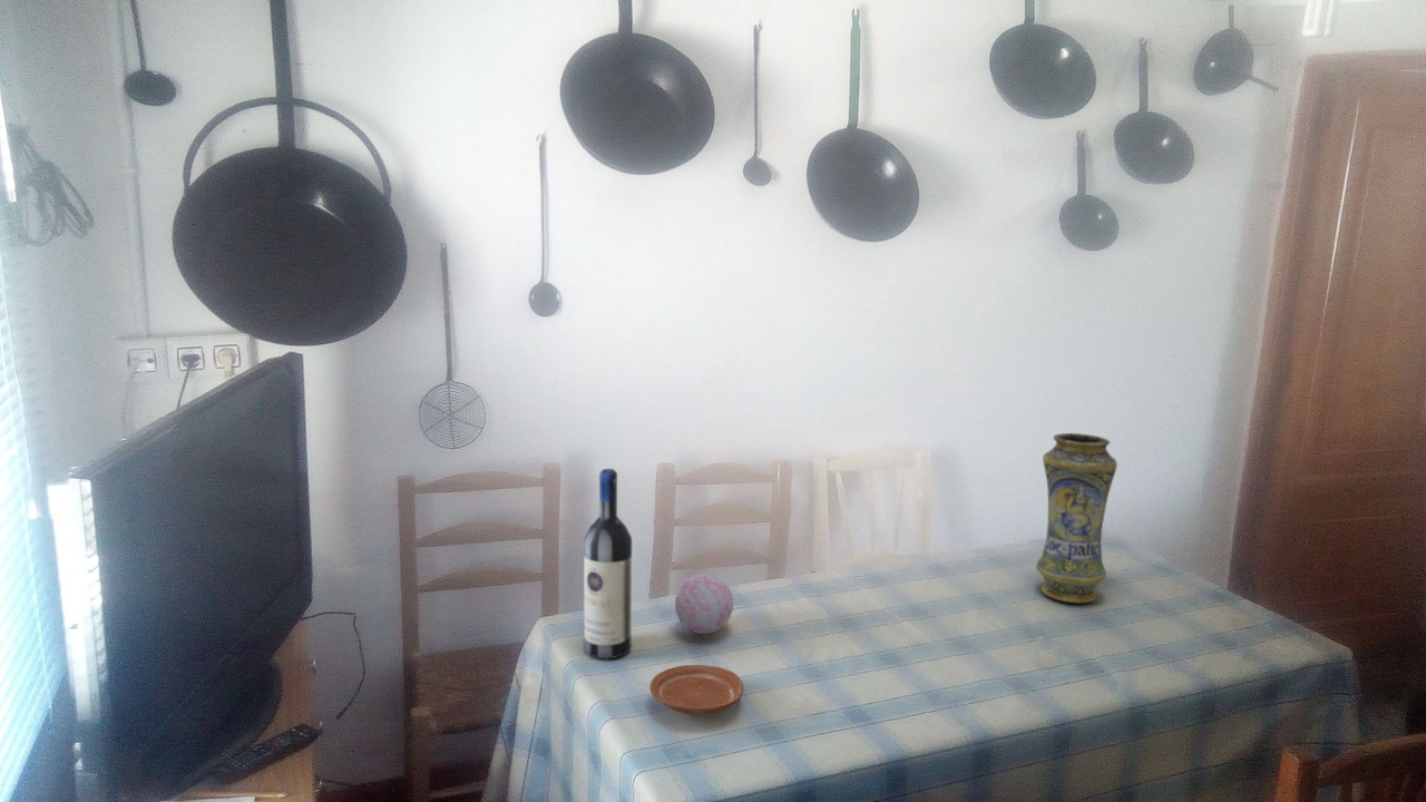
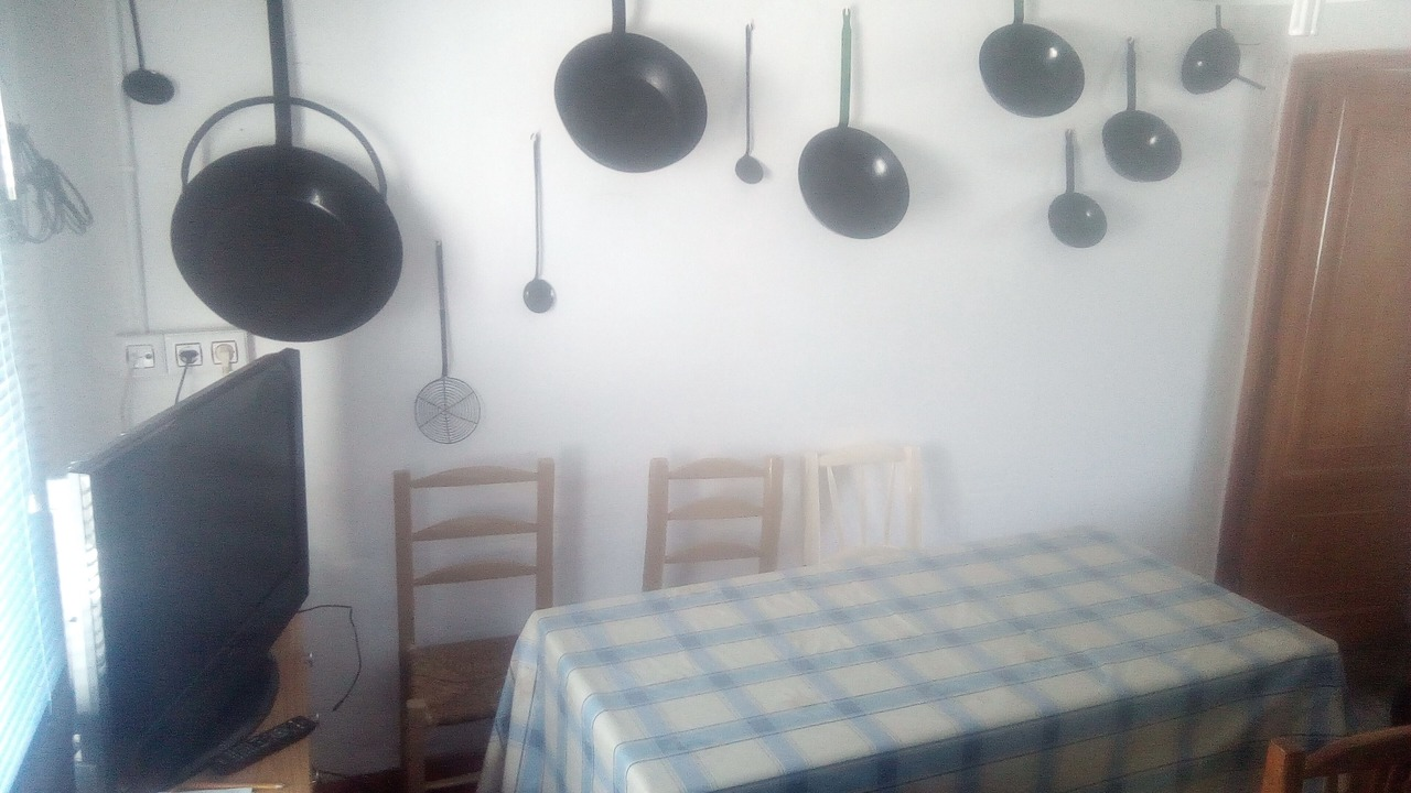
- wine bottle [583,468,633,659]
- vase [1035,432,1119,604]
- decorative ball [674,573,735,635]
- plate [648,664,744,715]
